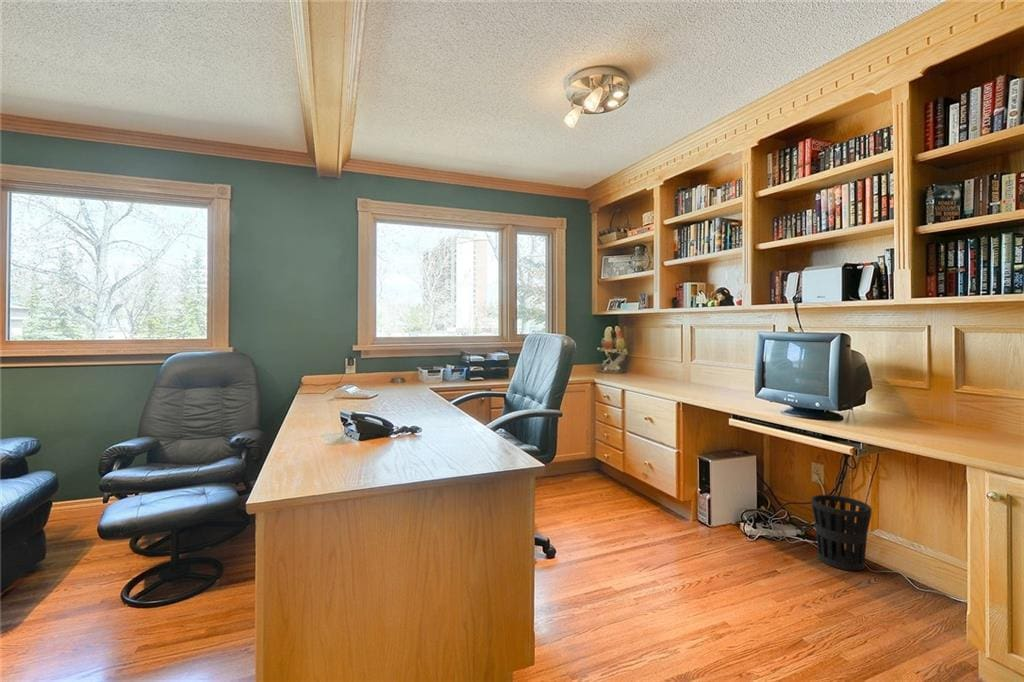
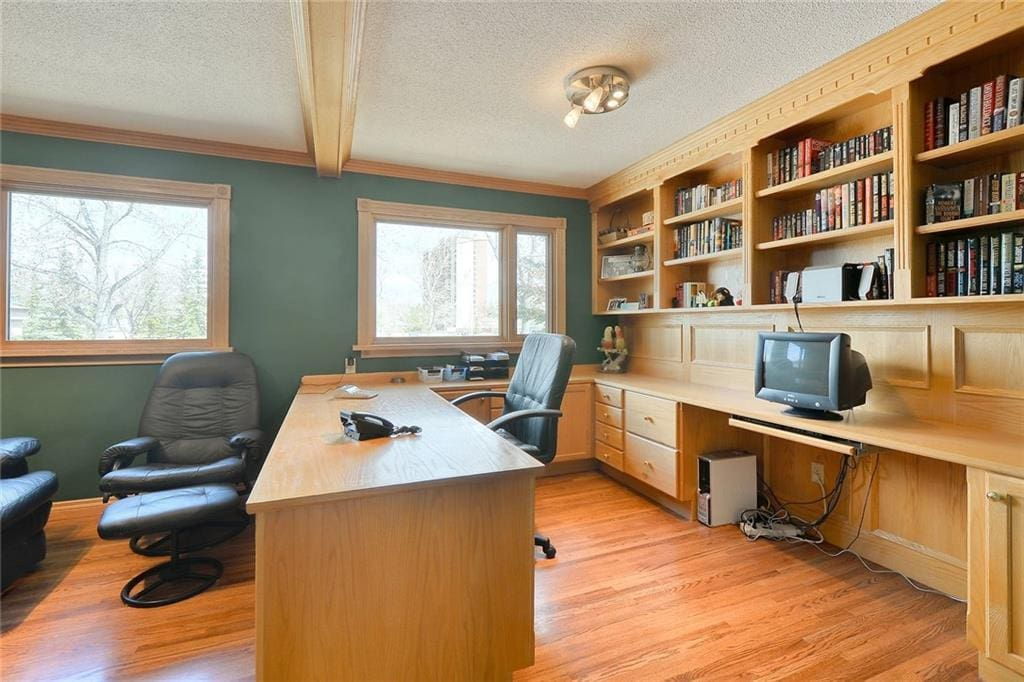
- wastebasket [810,494,873,572]
